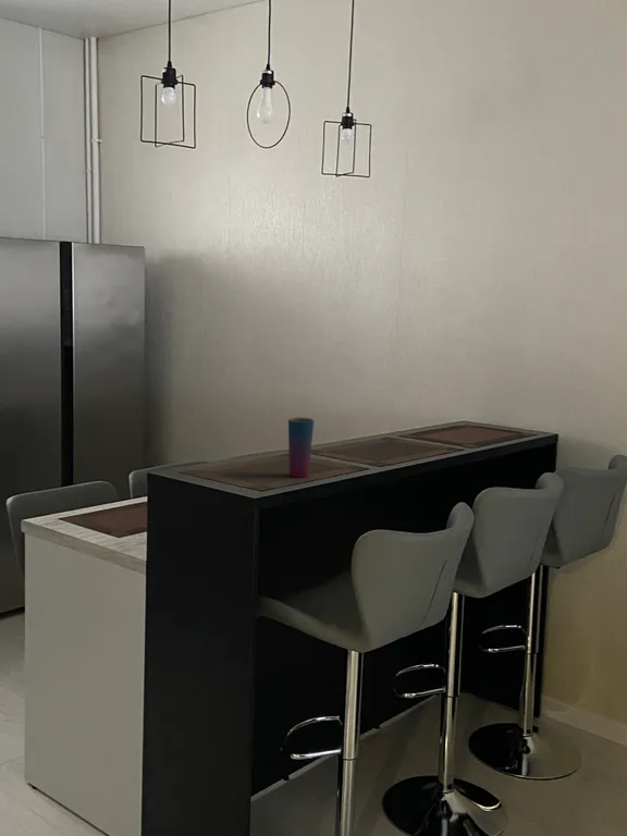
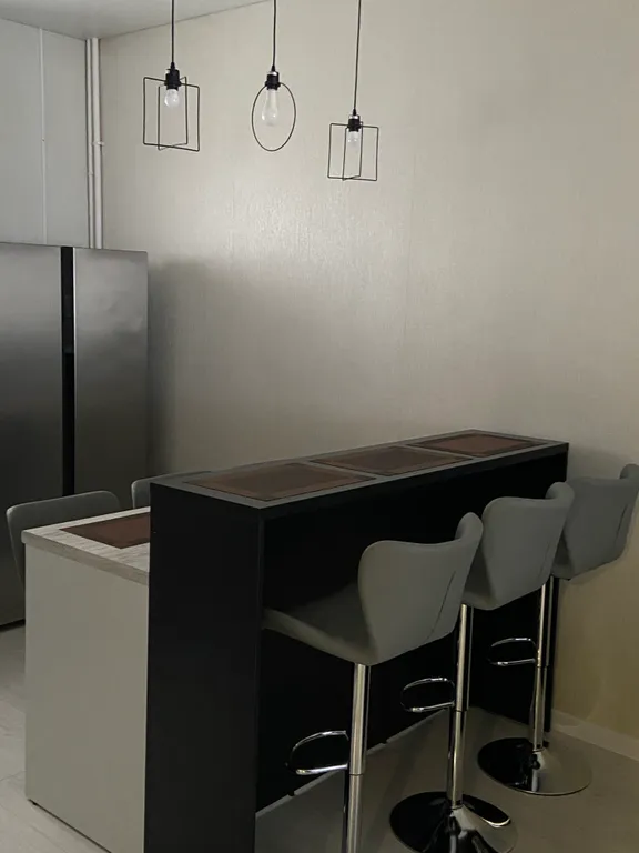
- cup [287,417,315,479]
